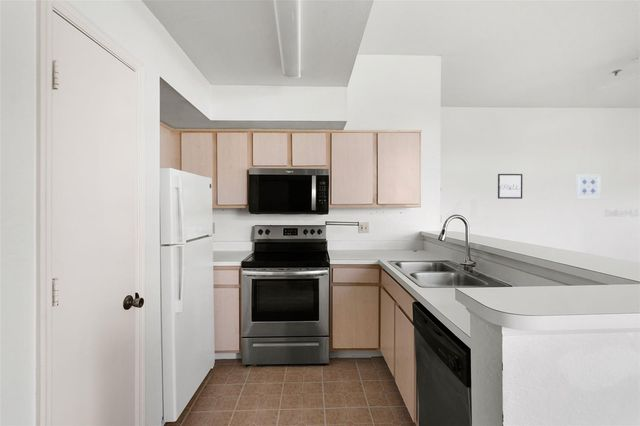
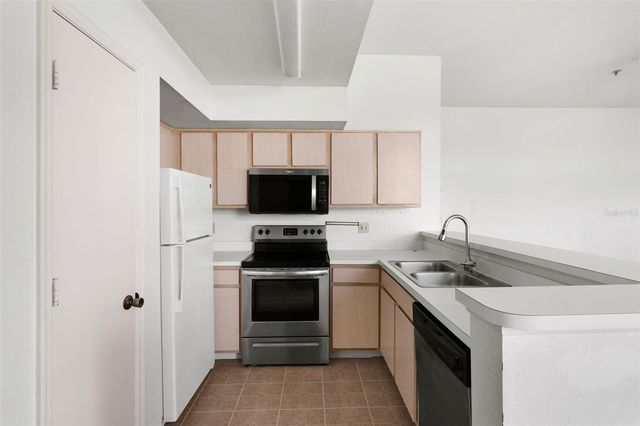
- wall art [575,173,602,199]
- wall art [497,173,523,200]
